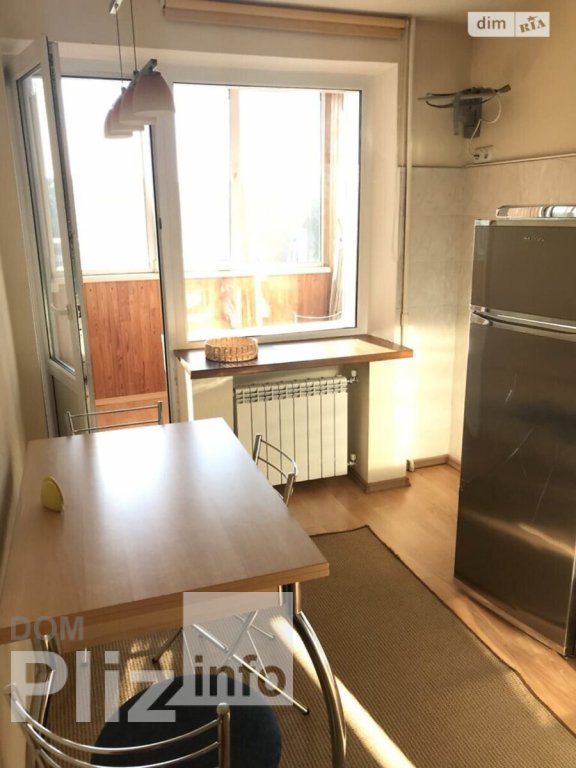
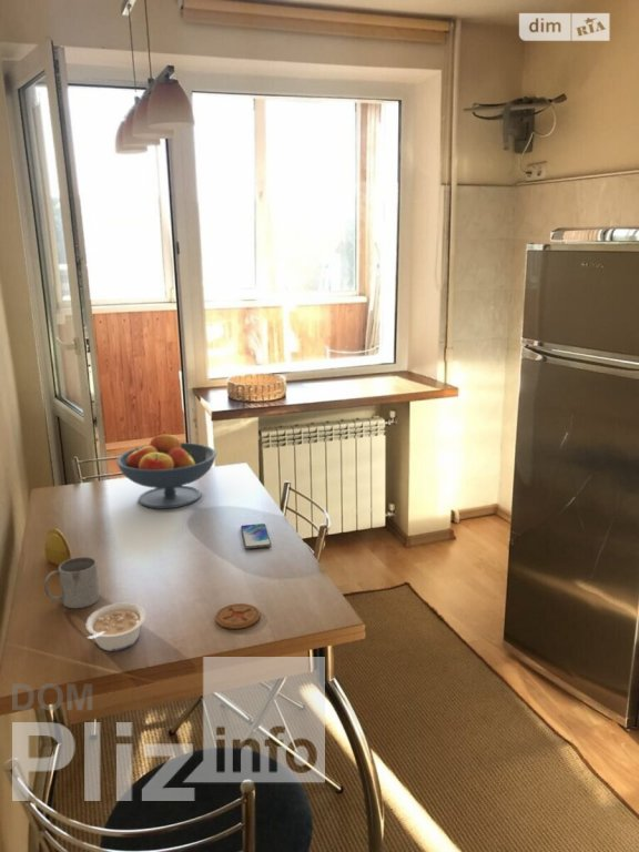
+ fruit bowl [115,430,217,510]
+ coaster [214,602,261,630]
+ mug [43,556,101,609]
+ smartphone [240,523,272,550]
+ legume [84,601,148,652]
